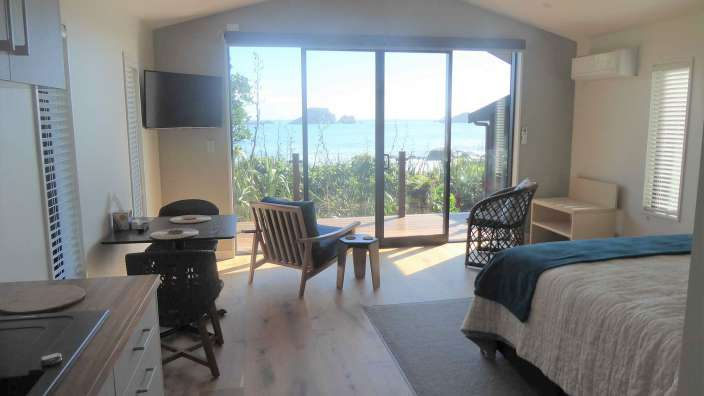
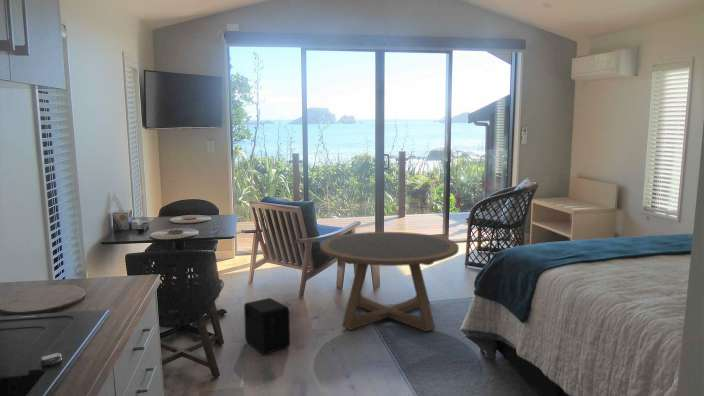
+ coffee table [319,231,460,333]
+ air purifier [243,297,291,355]
